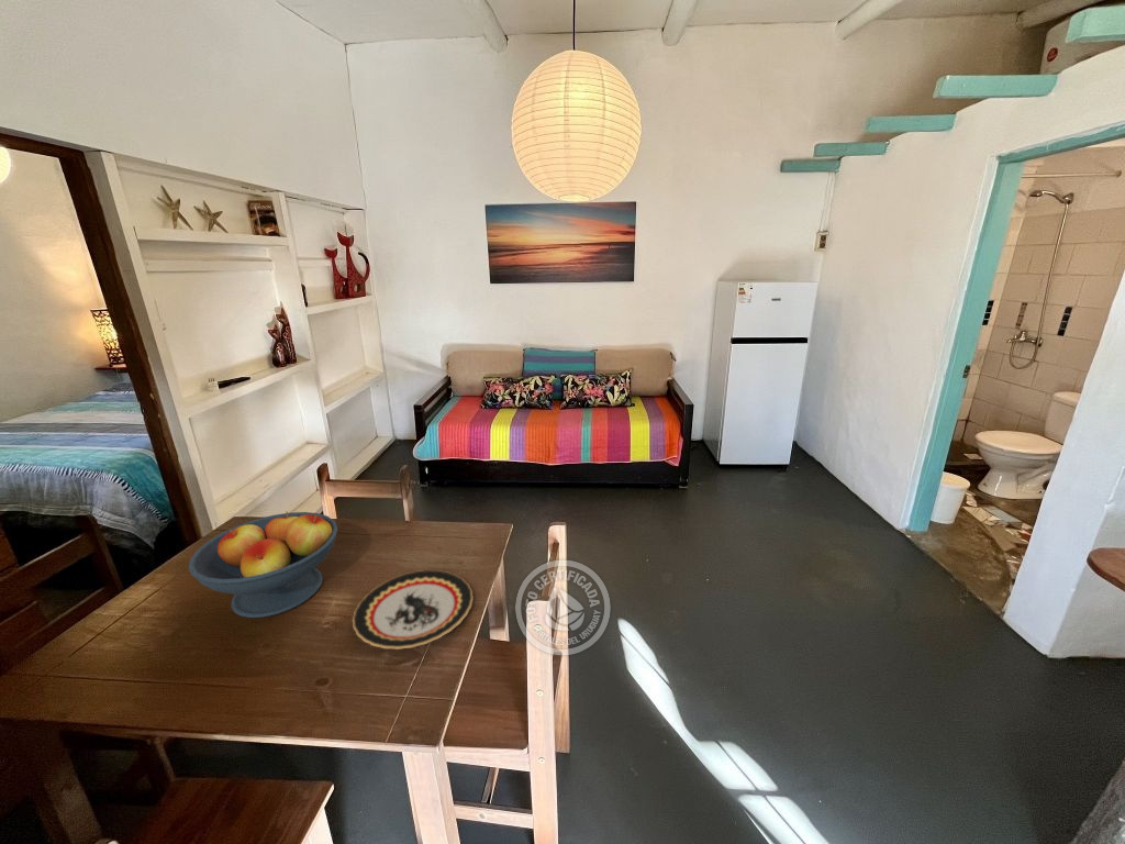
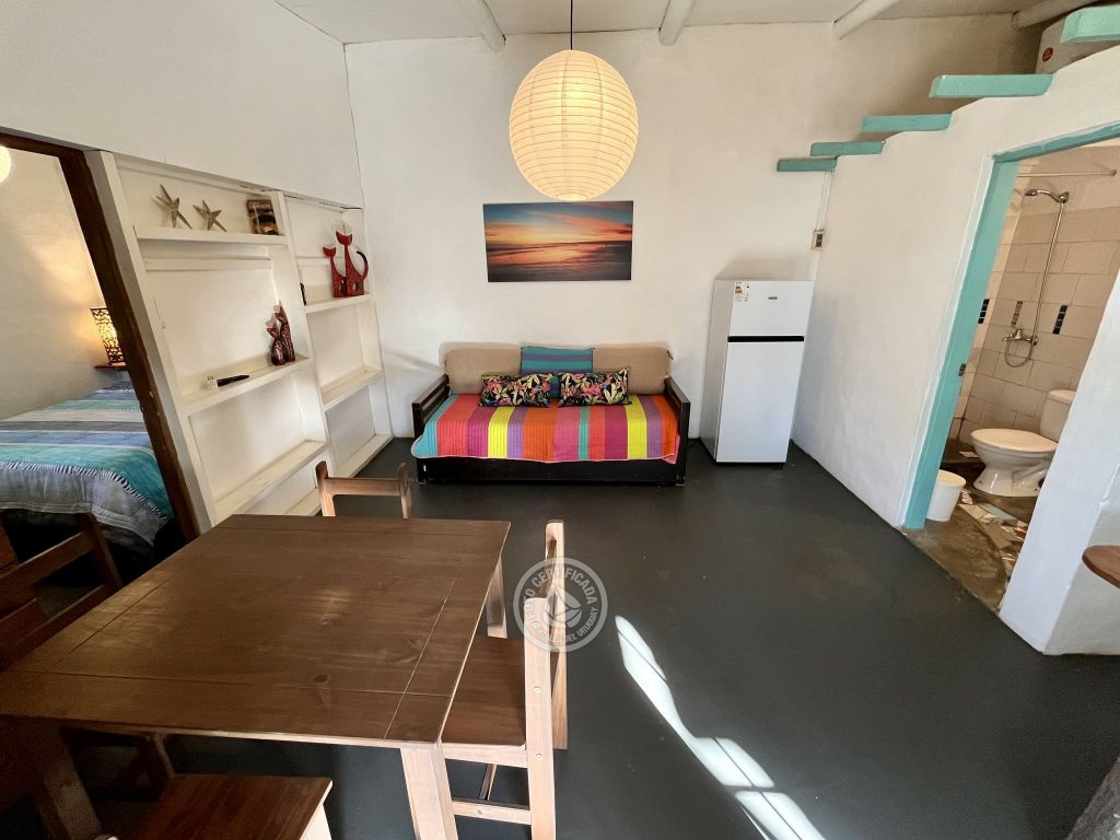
- plate [352,569,475,651]
- fruit bowl [188,510,338,619]
